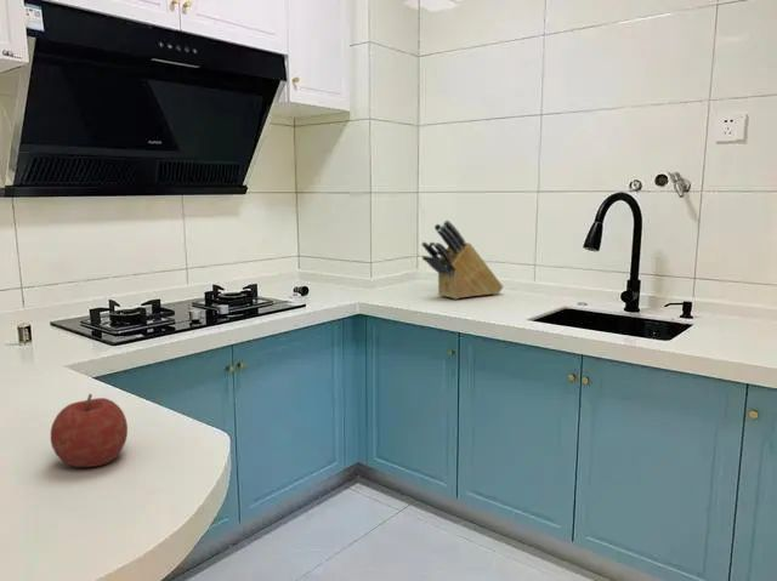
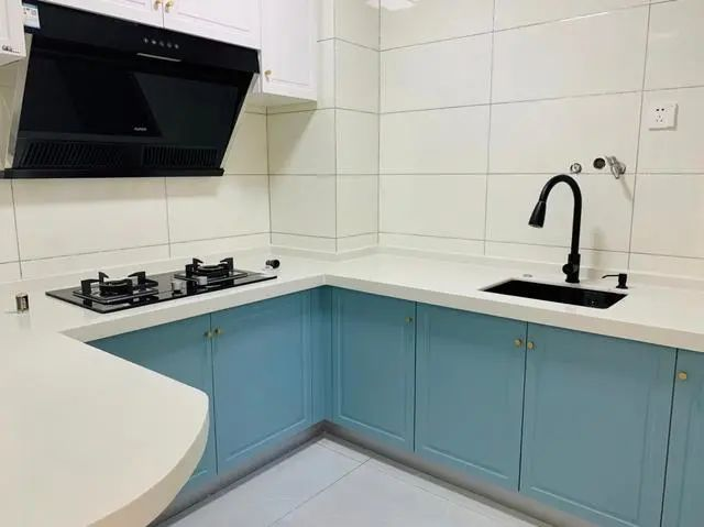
- fruit [50,393,129,468]
- knife block [420,220,504,301]
